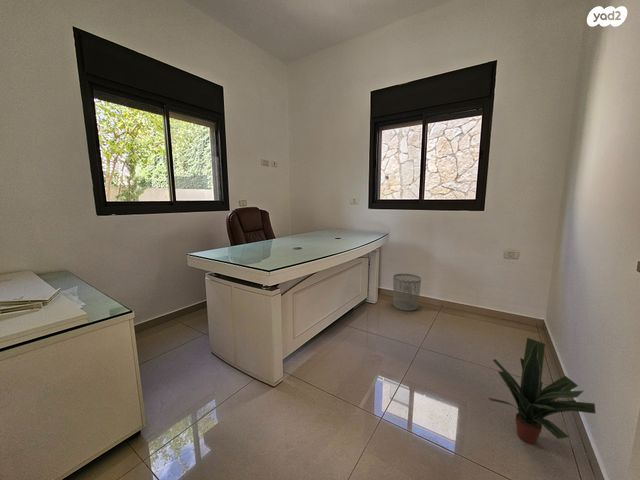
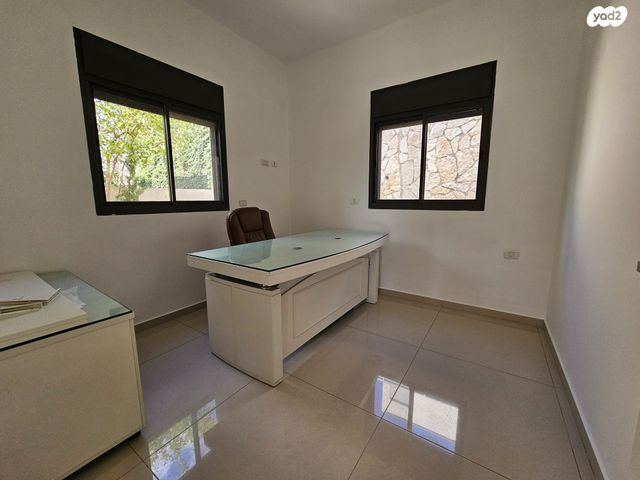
- potted plant [487,337,597,445]
- waste bin [392,273,422,312]
